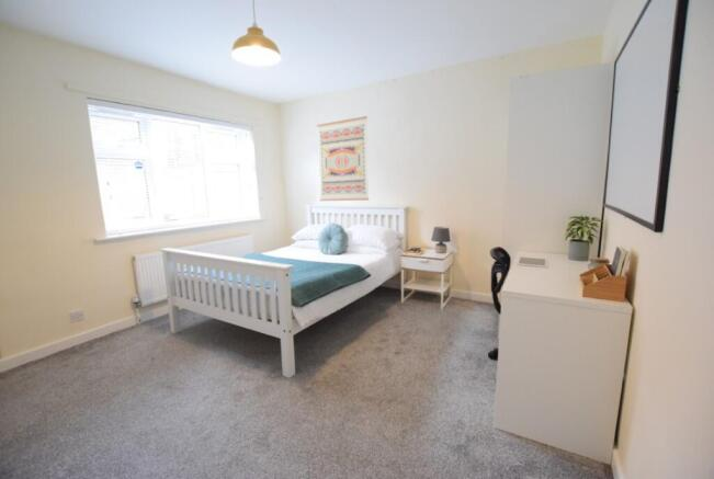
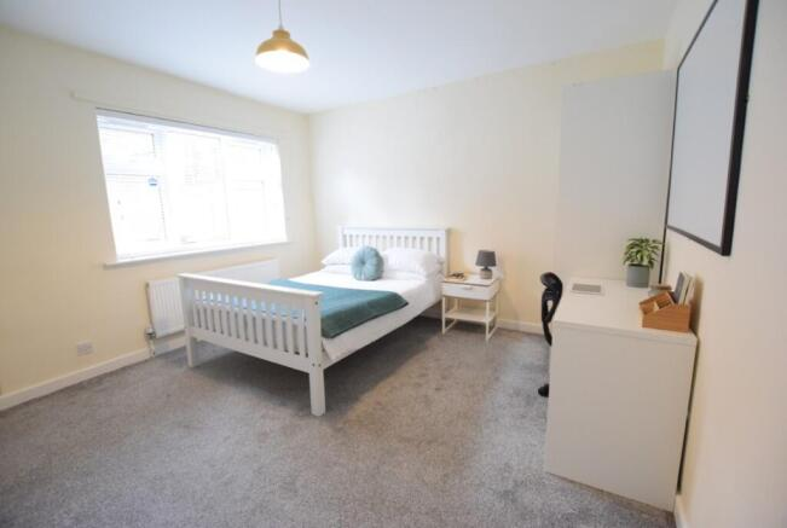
- wall art [316,115,370,202]
